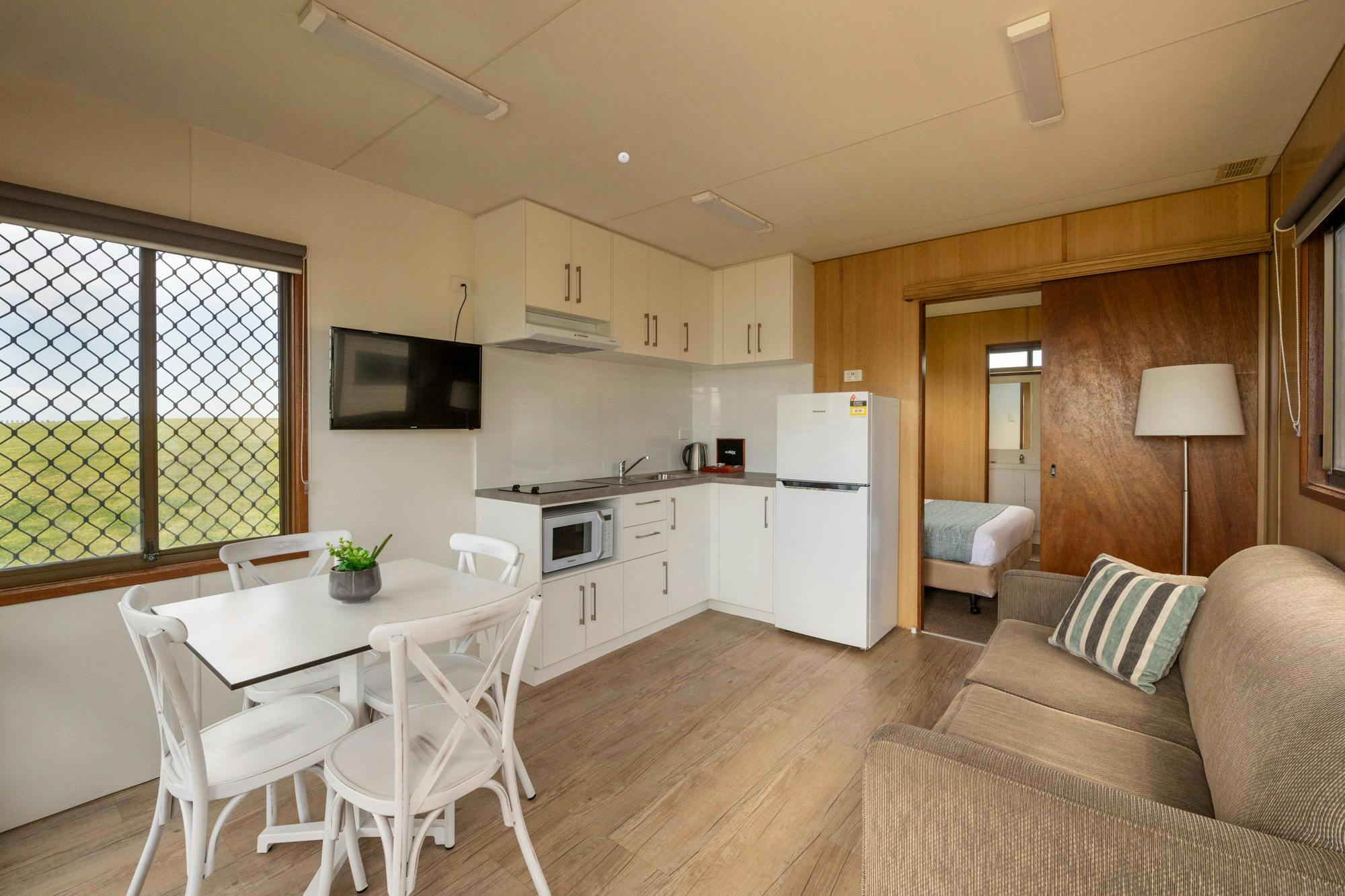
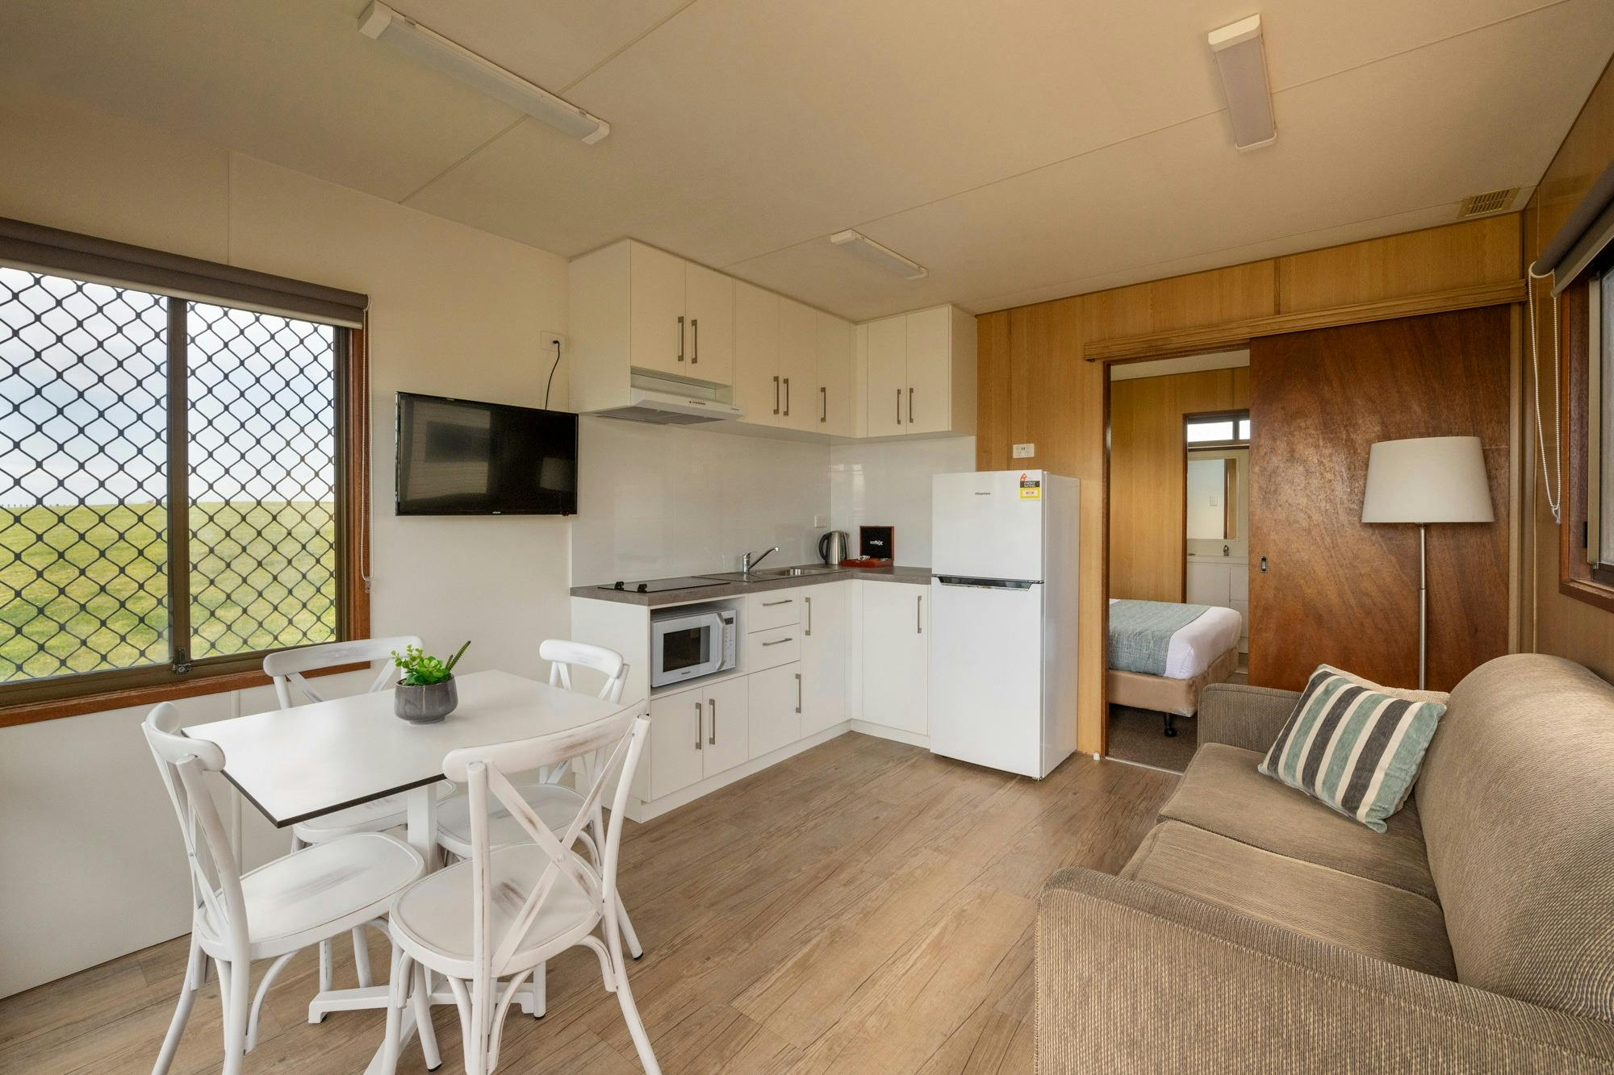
- smoke detector [617,152,630,165]
